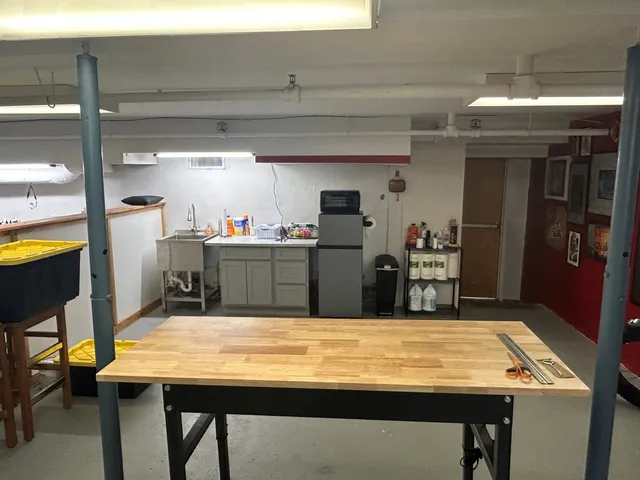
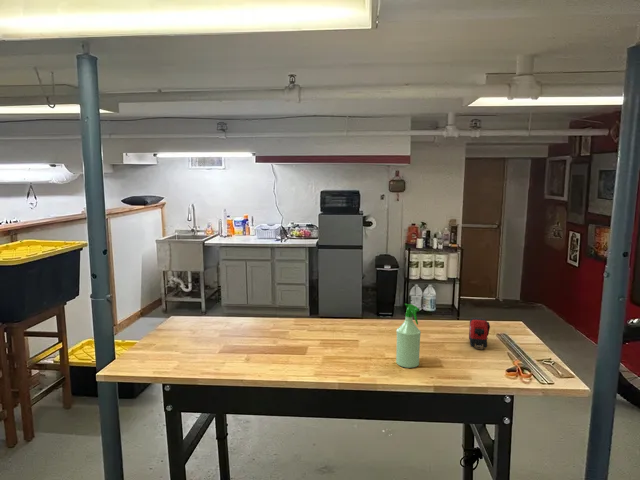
+ spray bottle [395,303,422,369]
+ tape measure [468,317,491,351]
